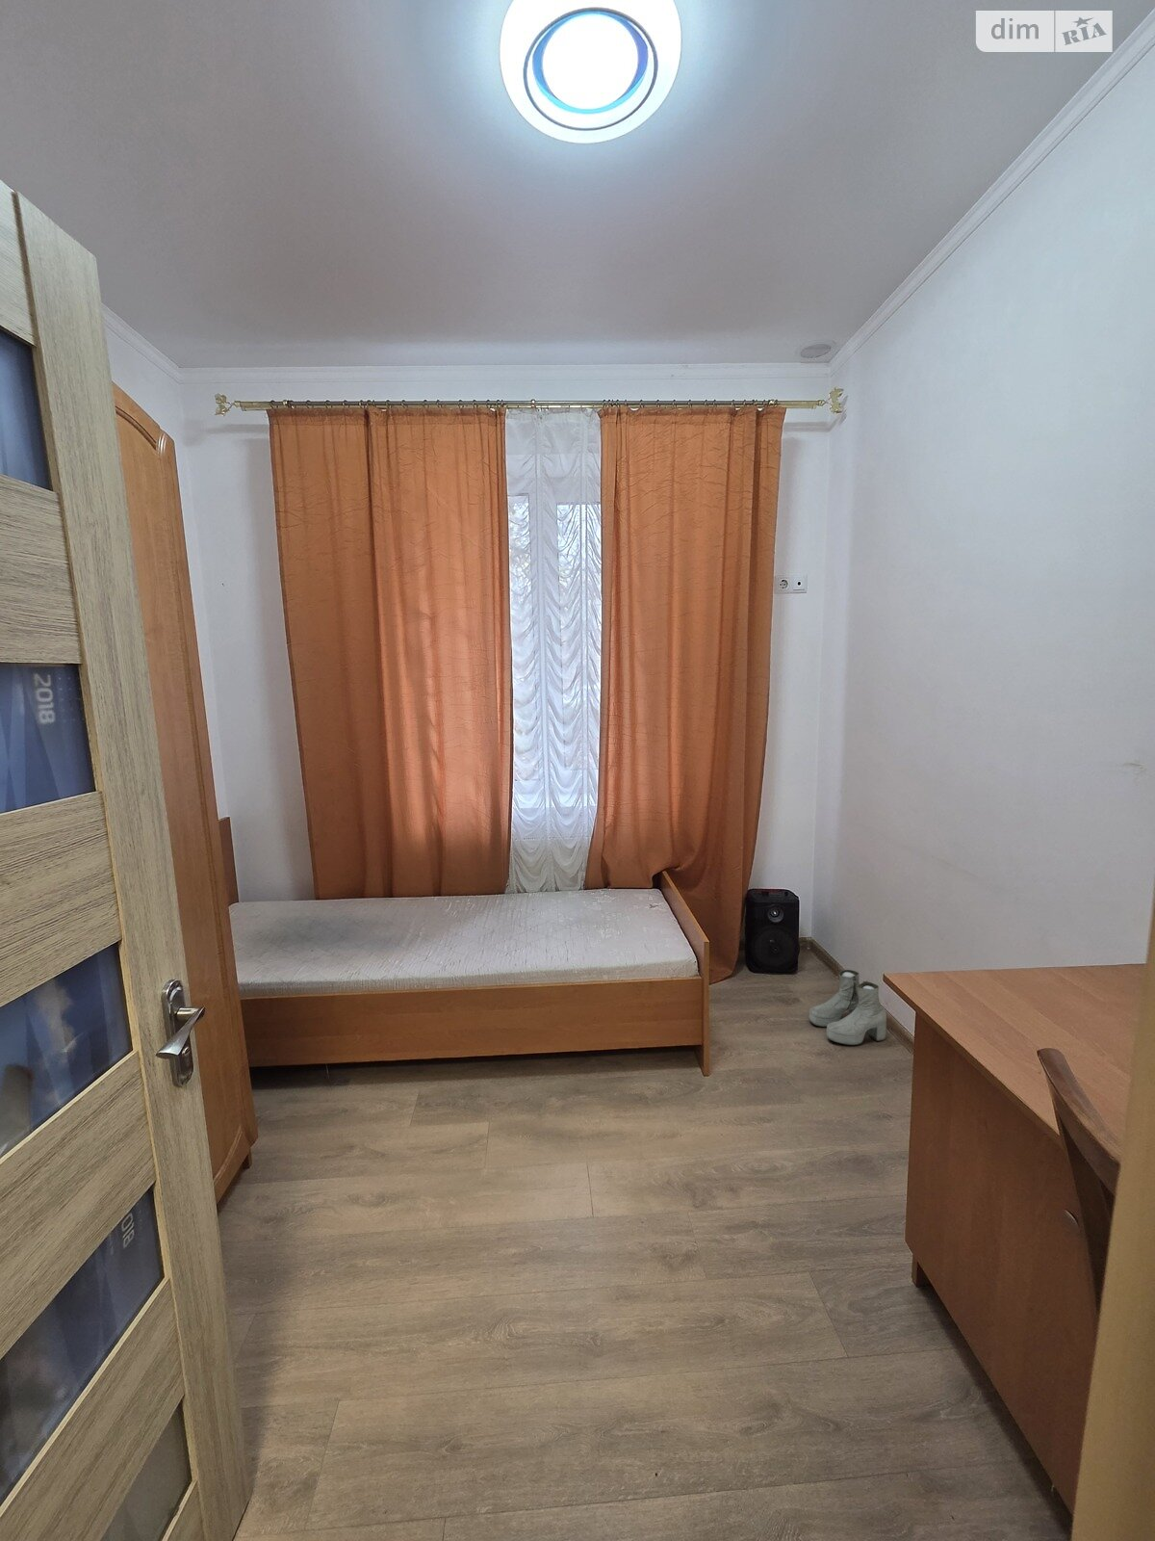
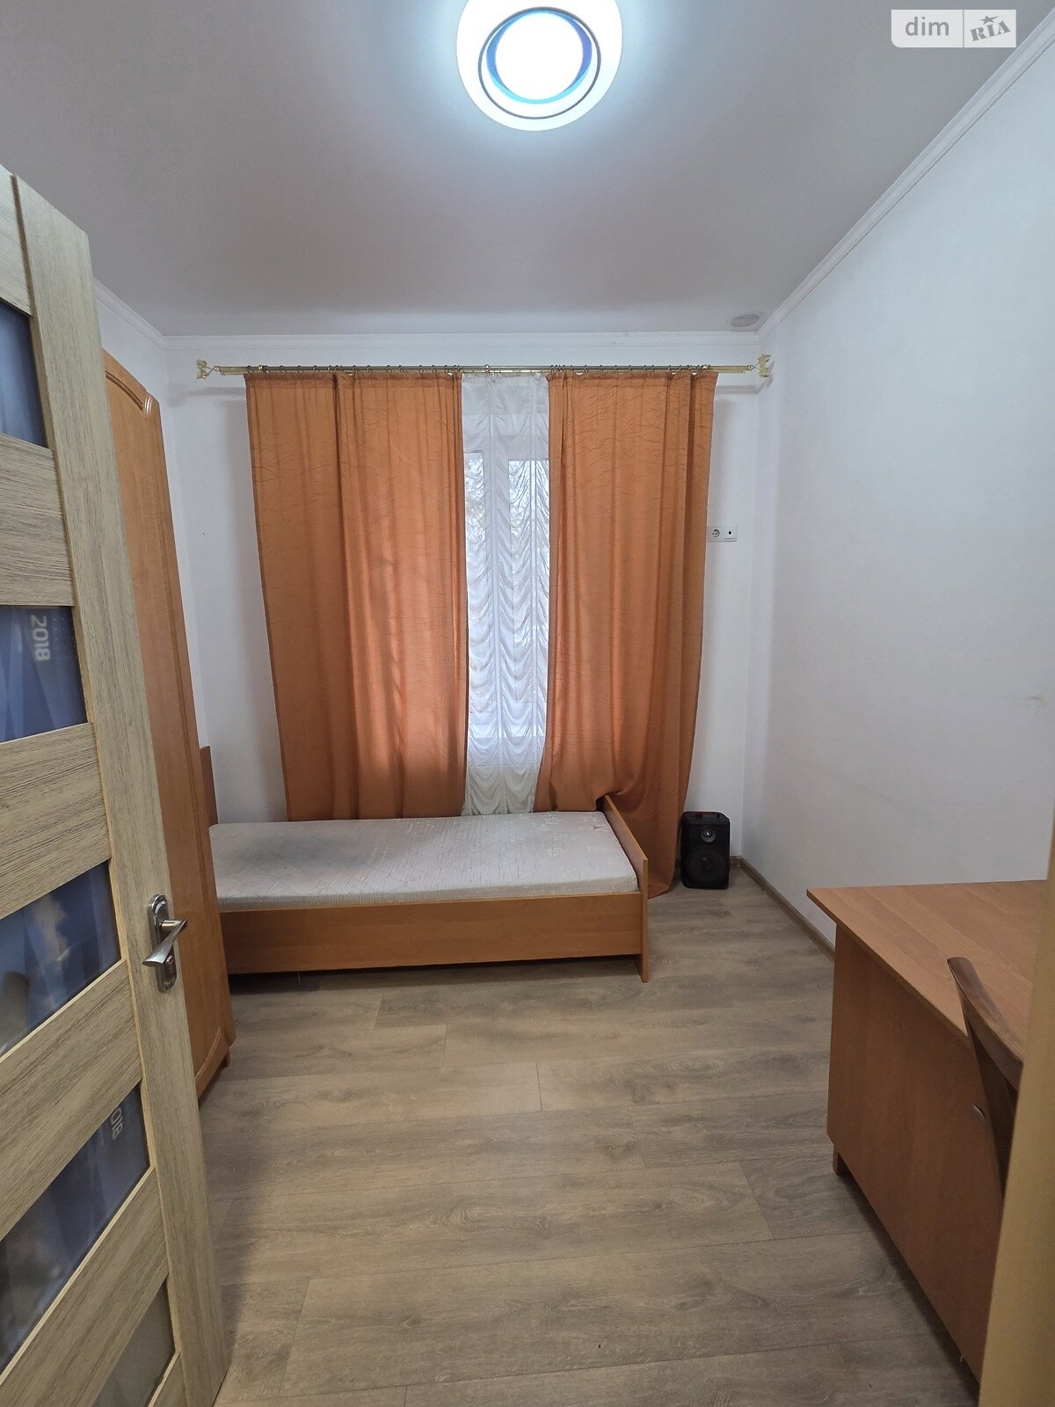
- boots [808,969,887,1046]
